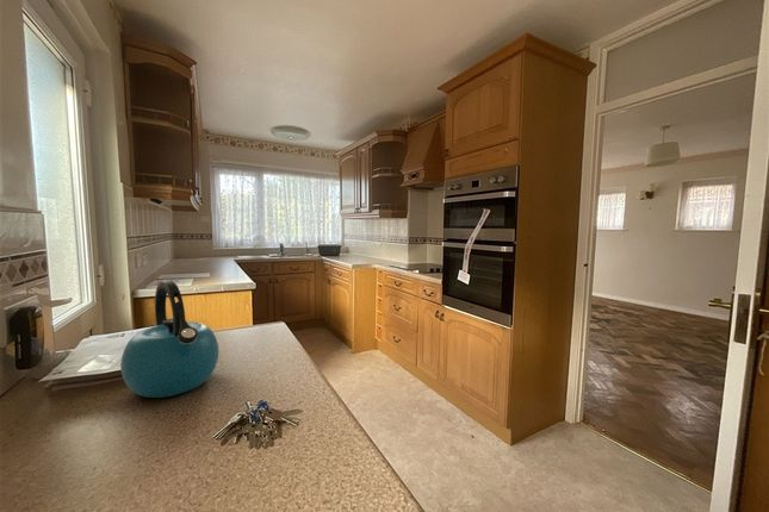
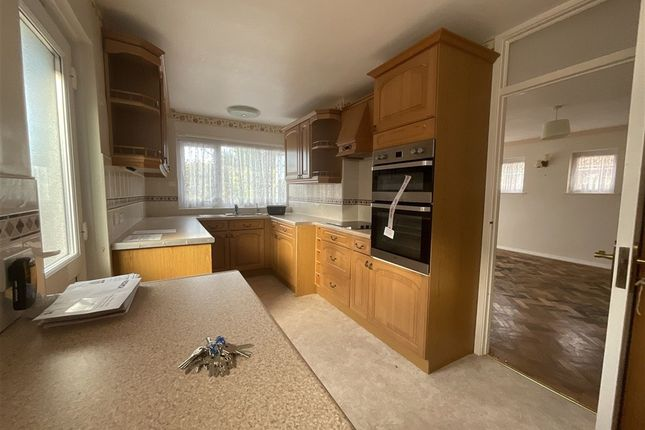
- kettle [119,279,219,399]
